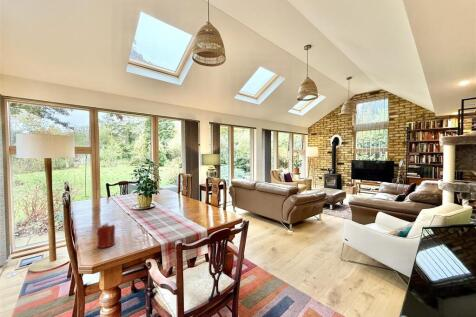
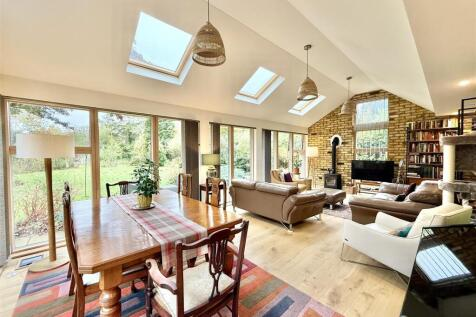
- candle [96,222,116,249]
